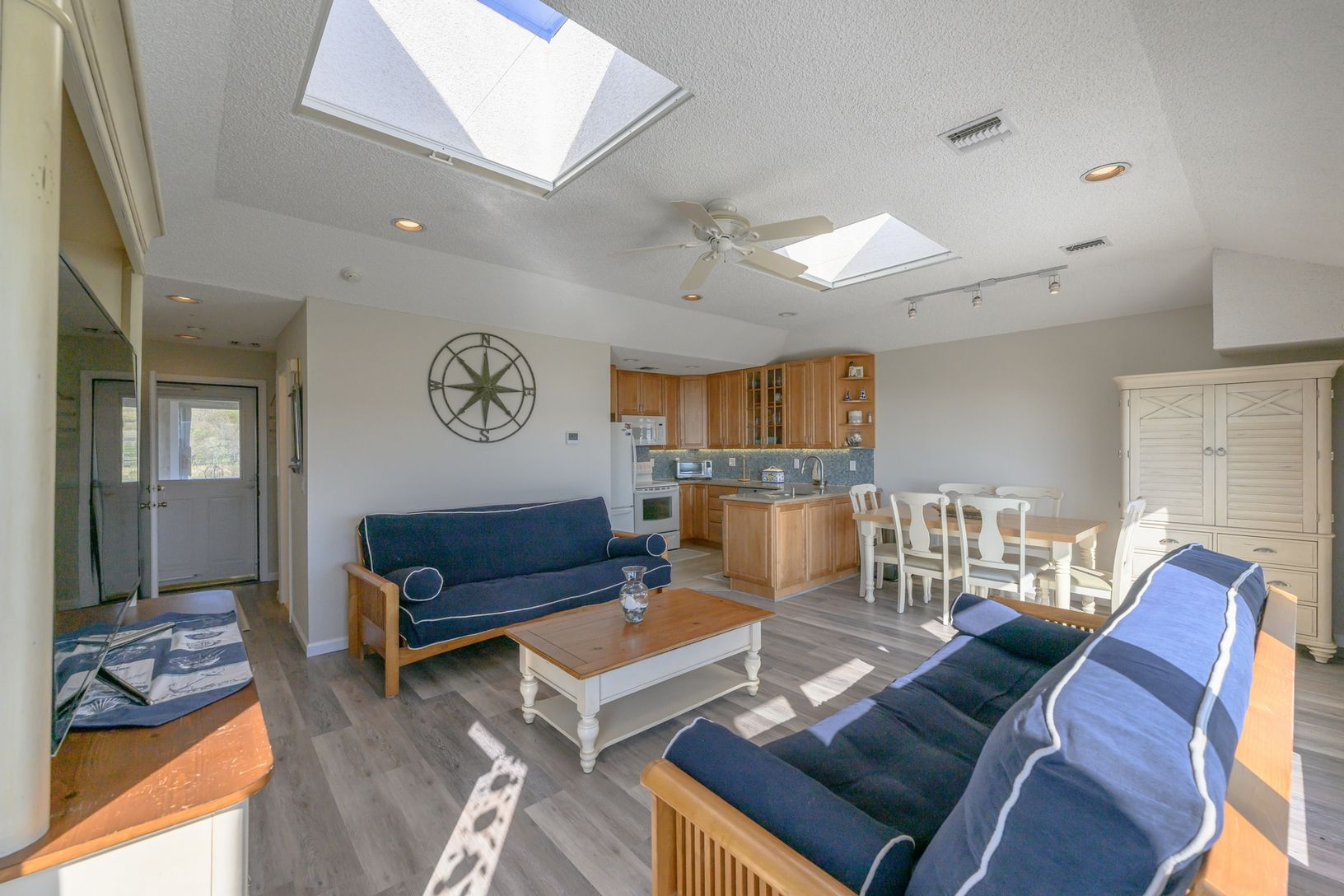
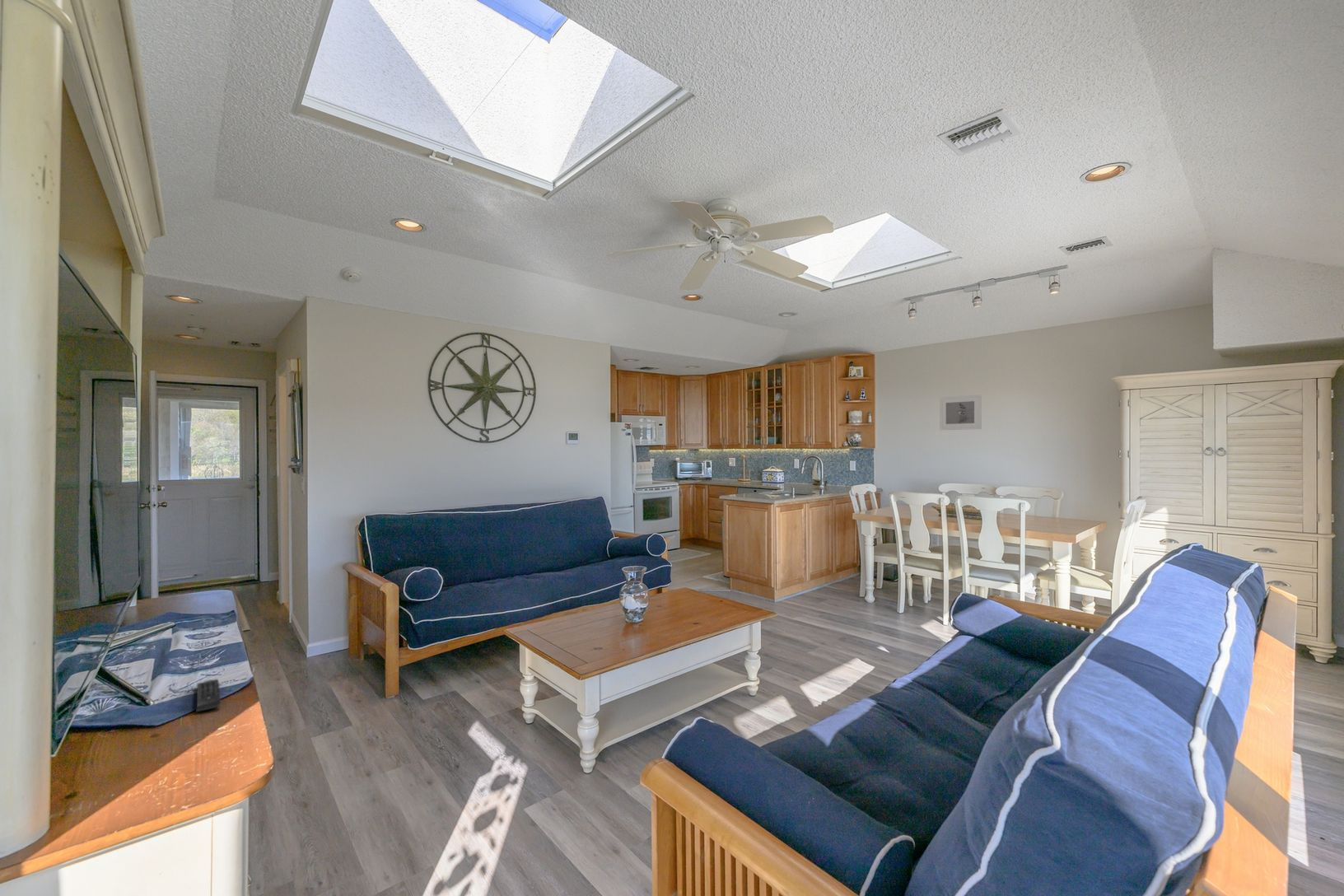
+ remote control [196,679,222,712]
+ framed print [939,394,982,431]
